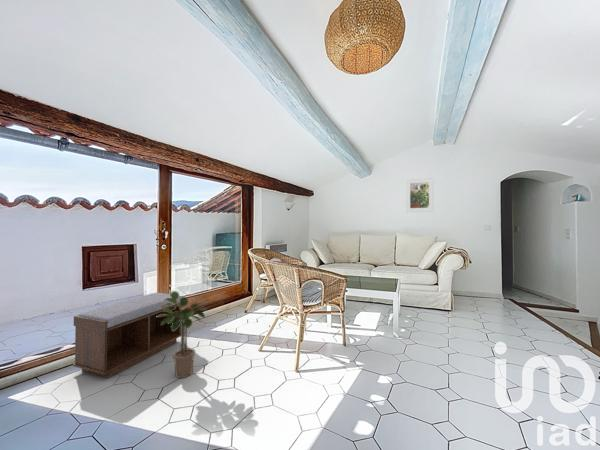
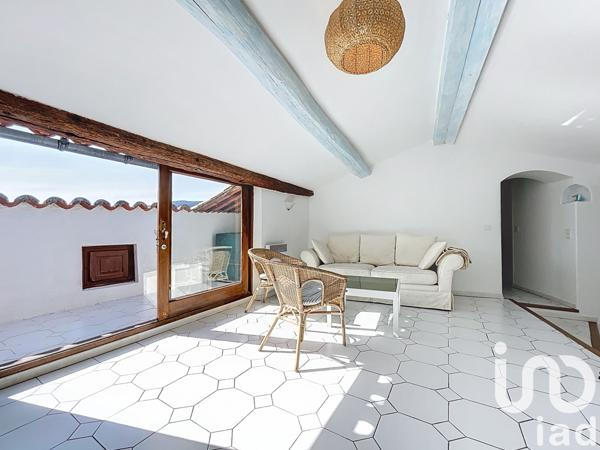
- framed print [405,177,435,213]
- potted plant [156,290,209,379]
- bench [72,292,183,379]
